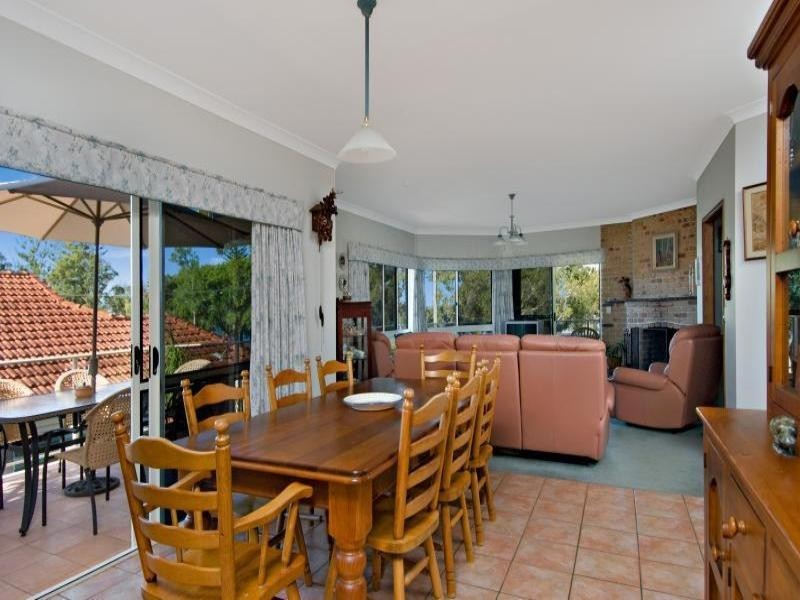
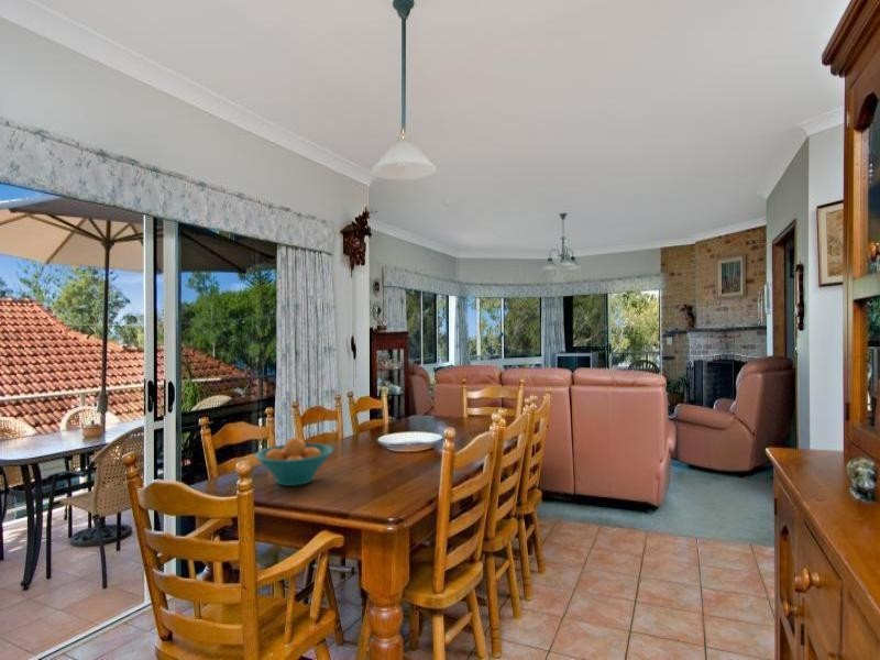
+ fruit bowl [254,437,334,487]
